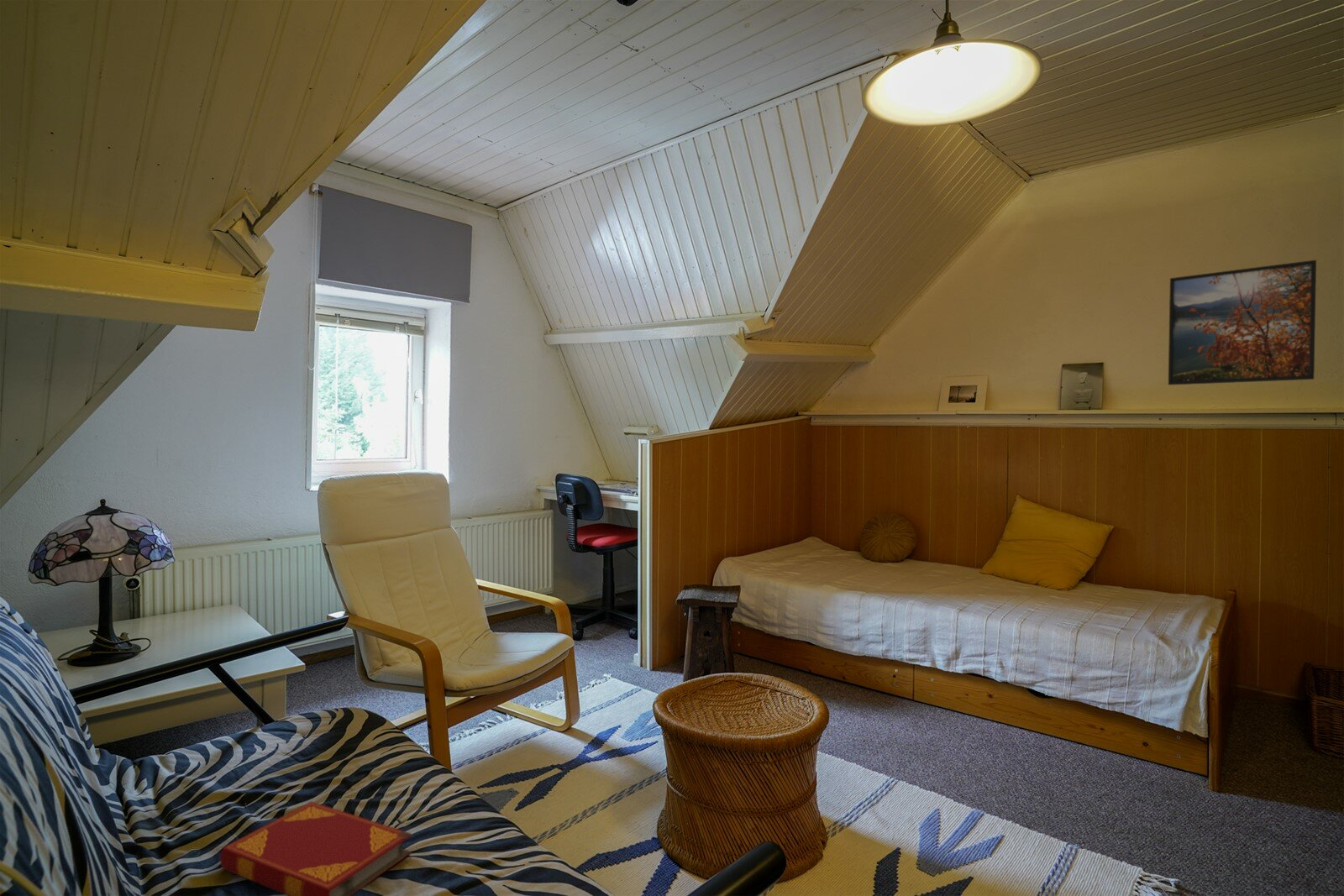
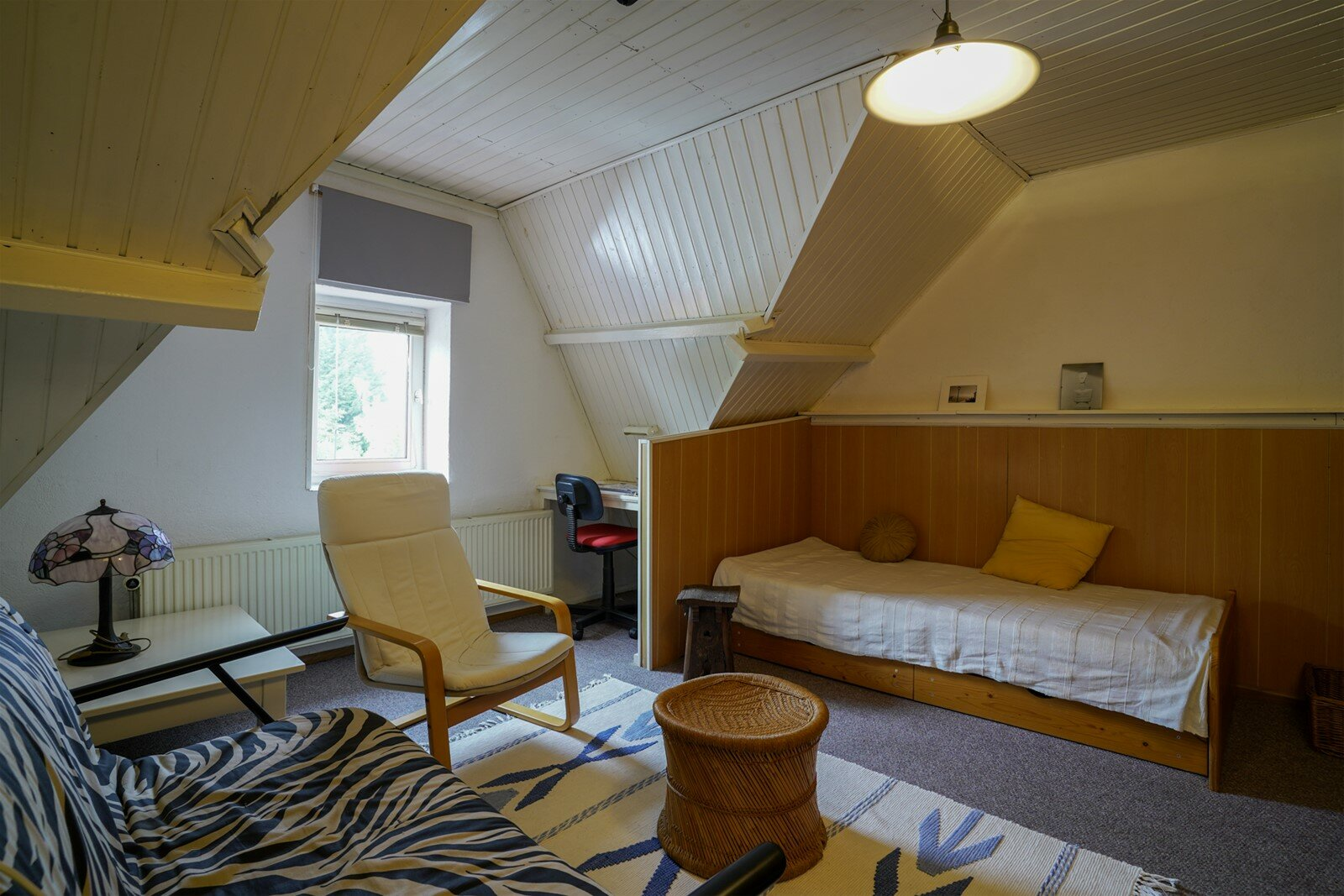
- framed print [1168,259,1317,386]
- hardback book [219,801,412,896]
